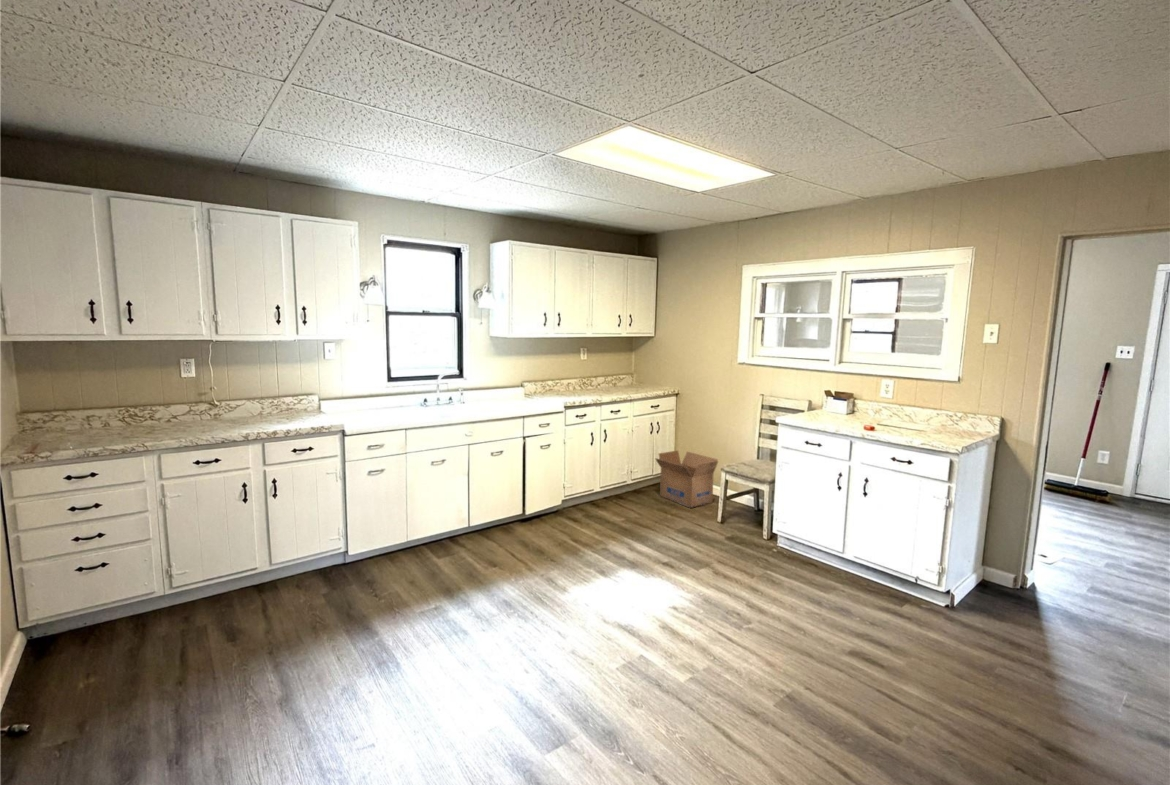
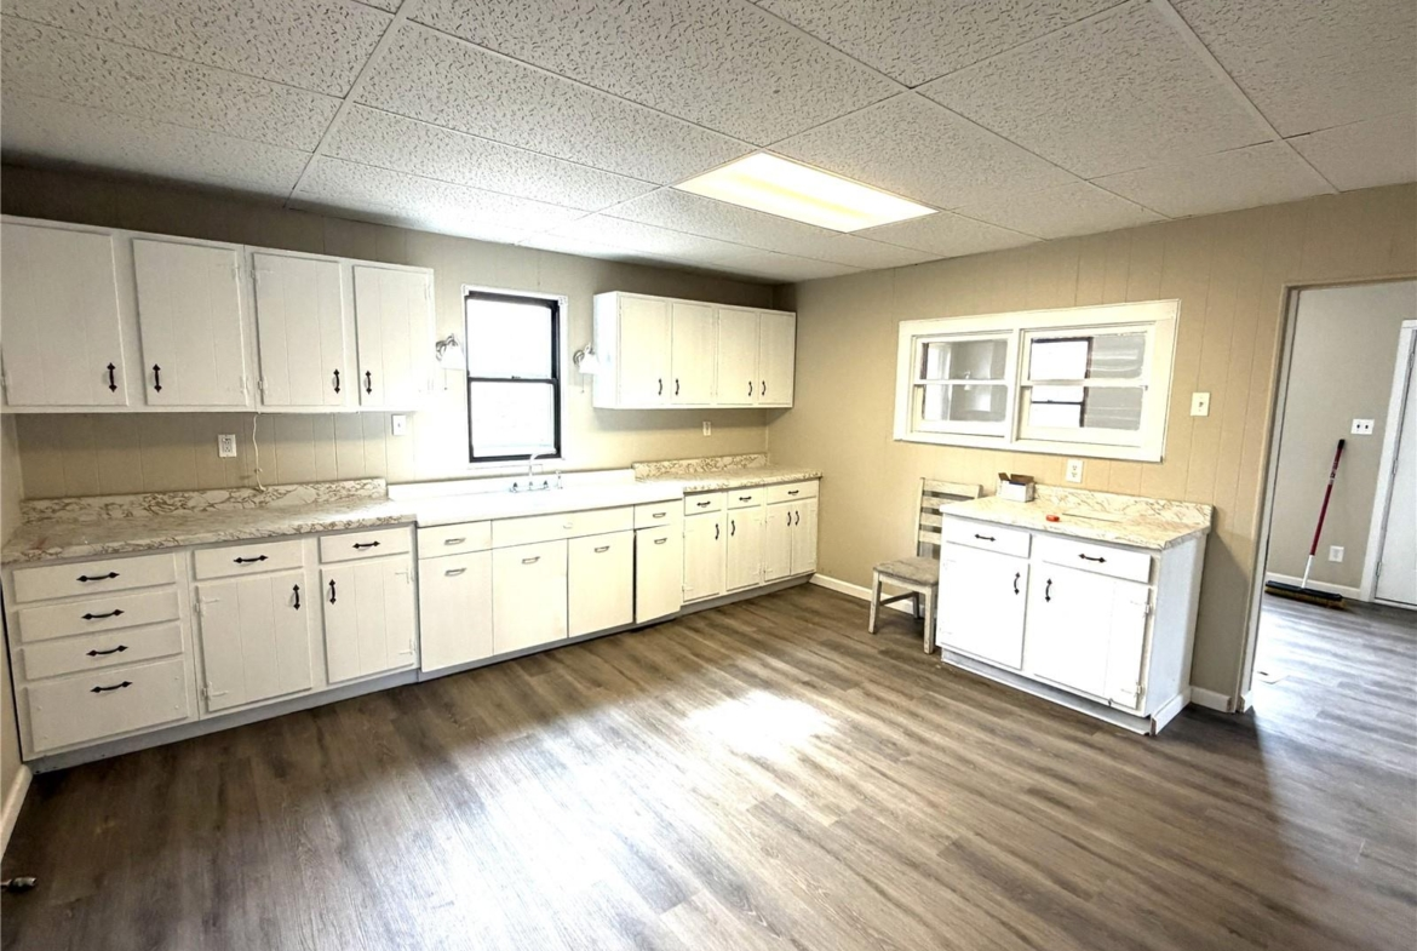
- cardboard box [654,449,719,509]
